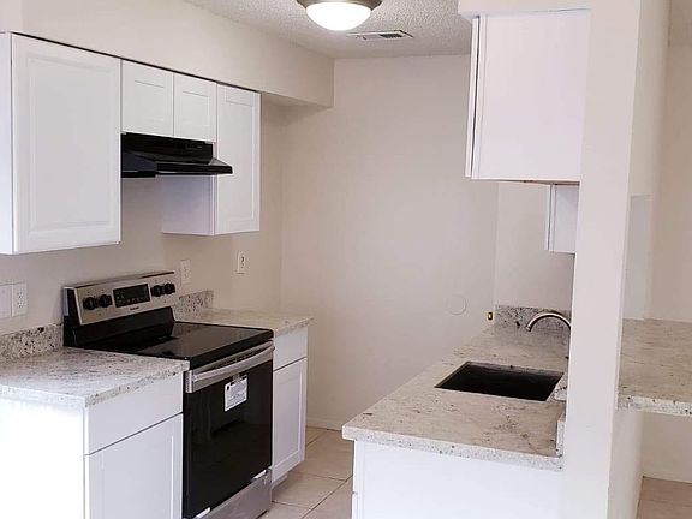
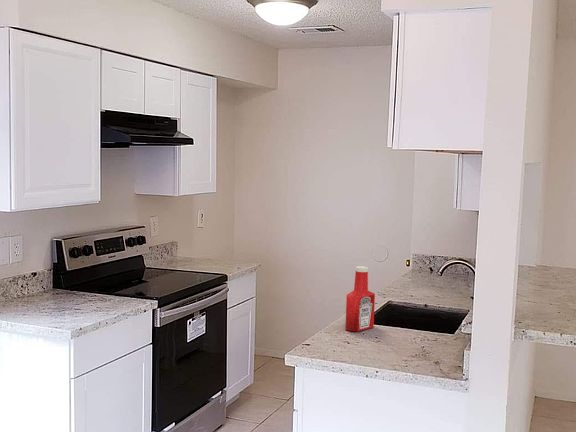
+ soap bottle [344,265,376,333]
